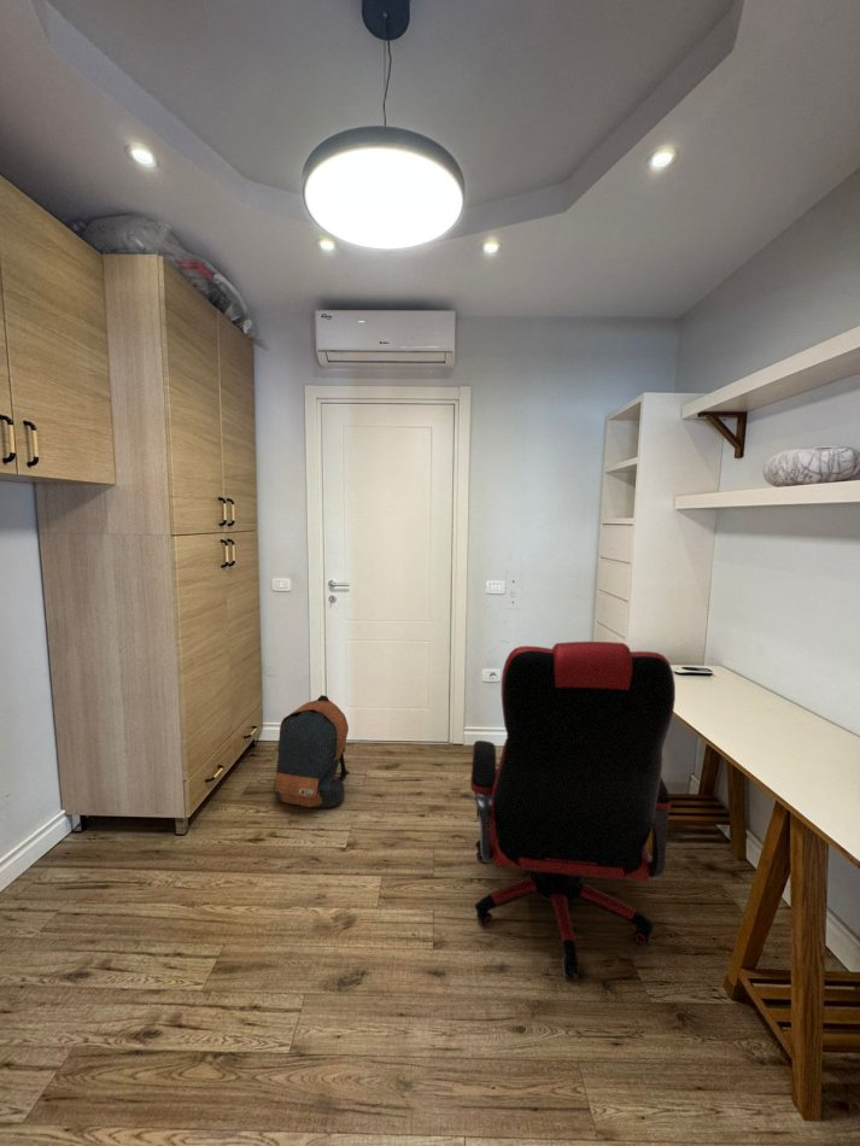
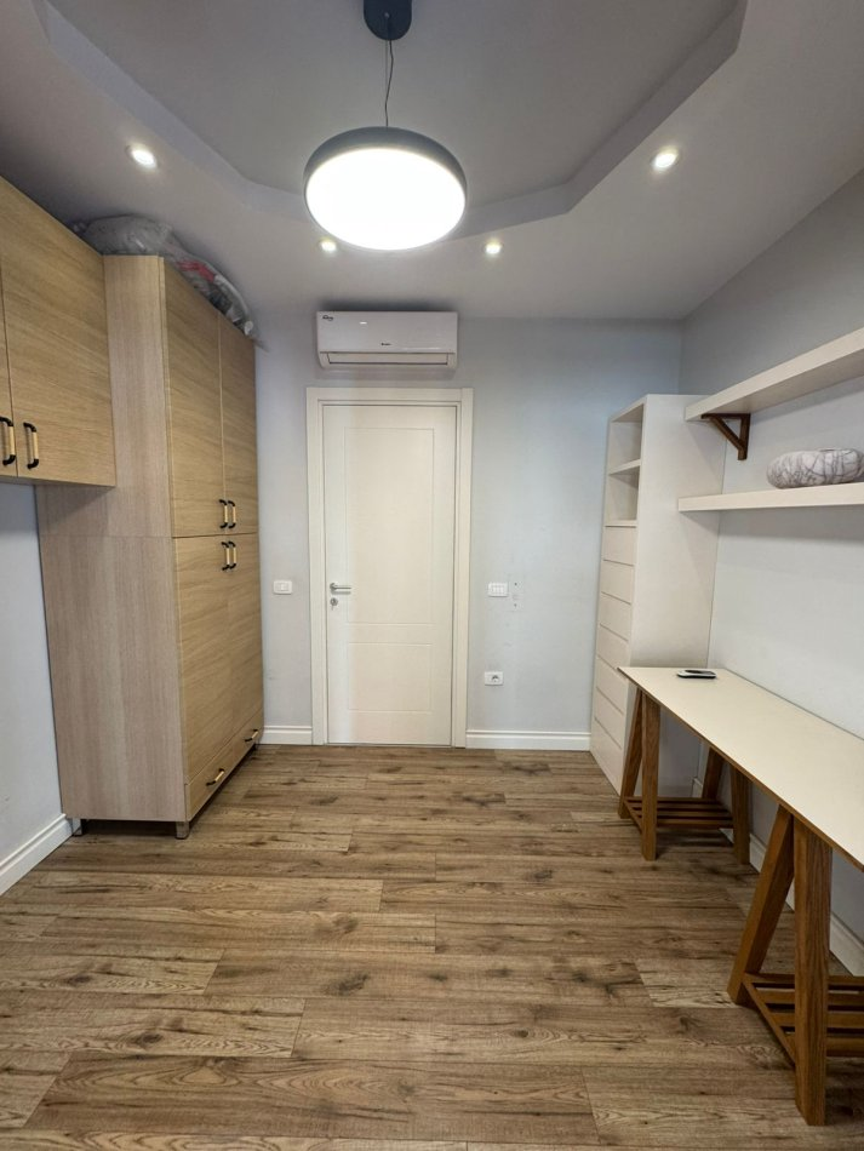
- office chair [469,641,677,980]
- backpack [273,694,351,808]
